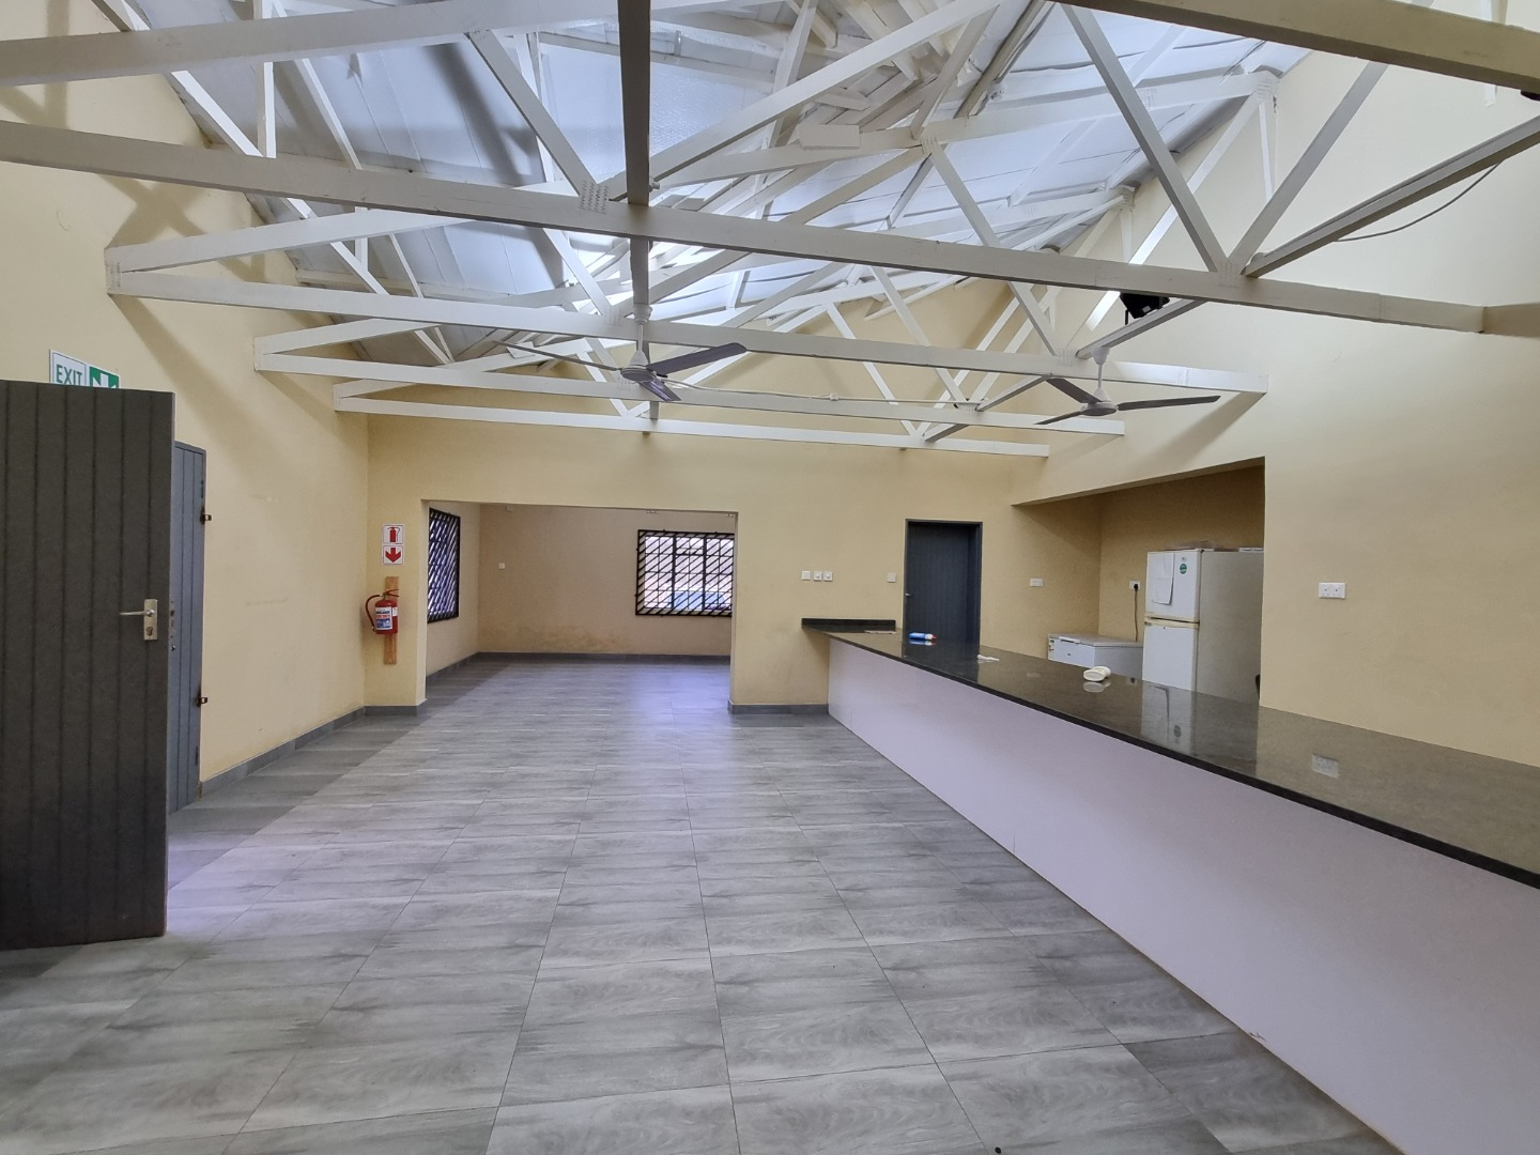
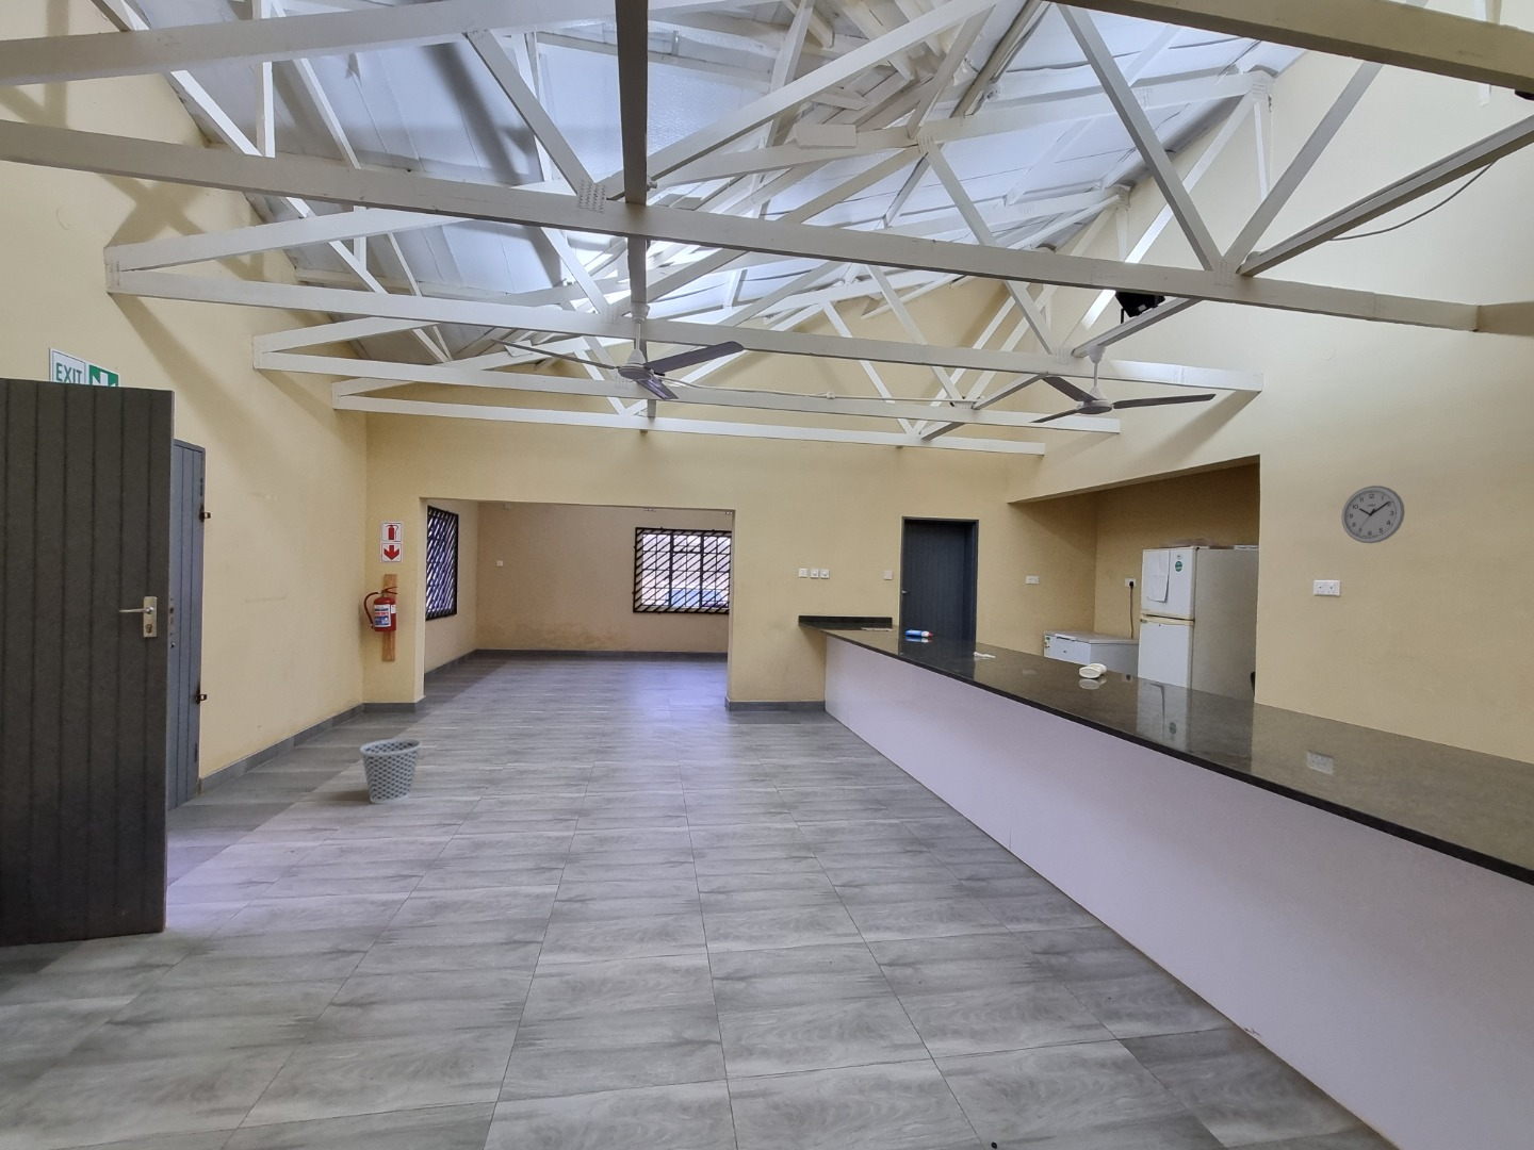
+ wastebasket [359,738,423,805]
+ wall clock [1340,484,1406,544]
